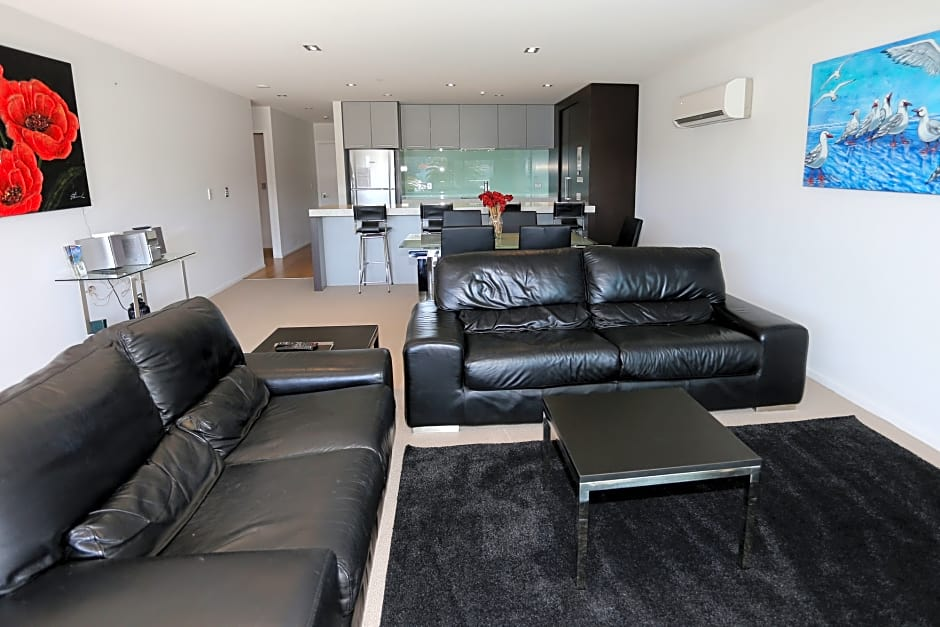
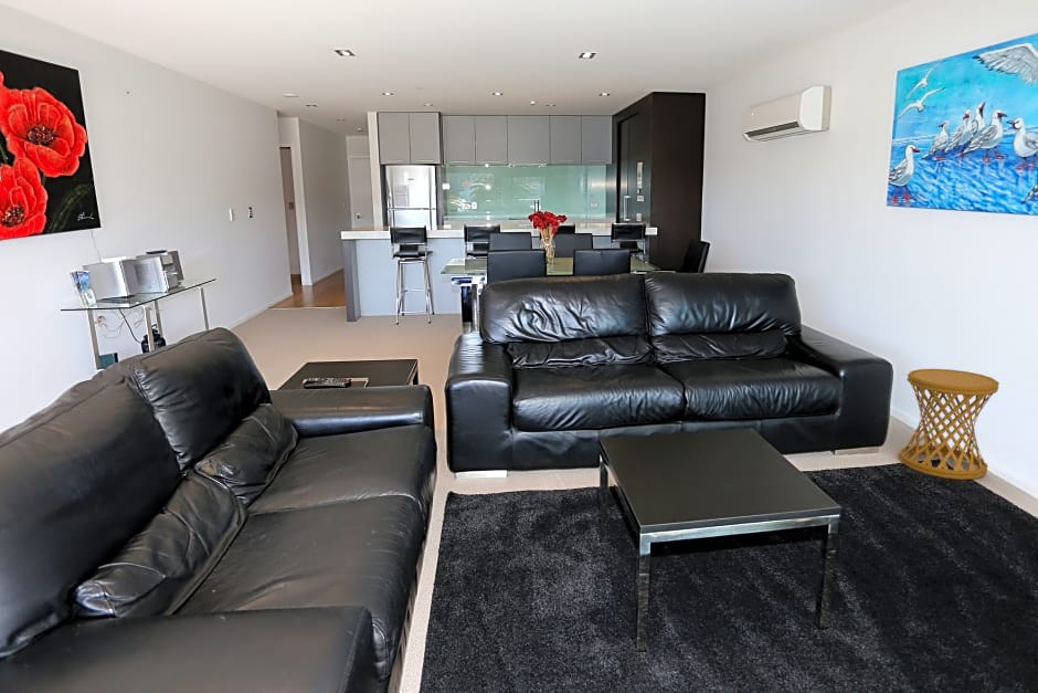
+ side table [898,368,1000,481]
